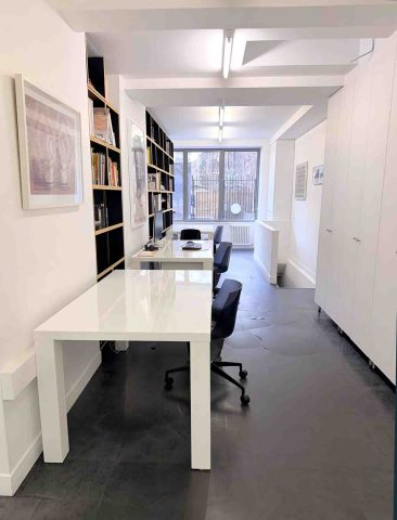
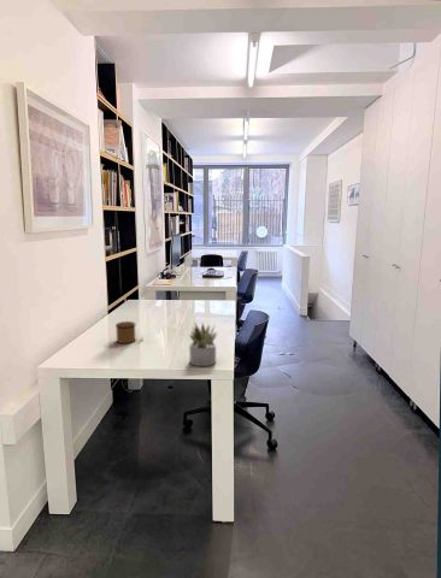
+ speaker [114,320,145,344]
+ succulent plant [188,320,219,367]
